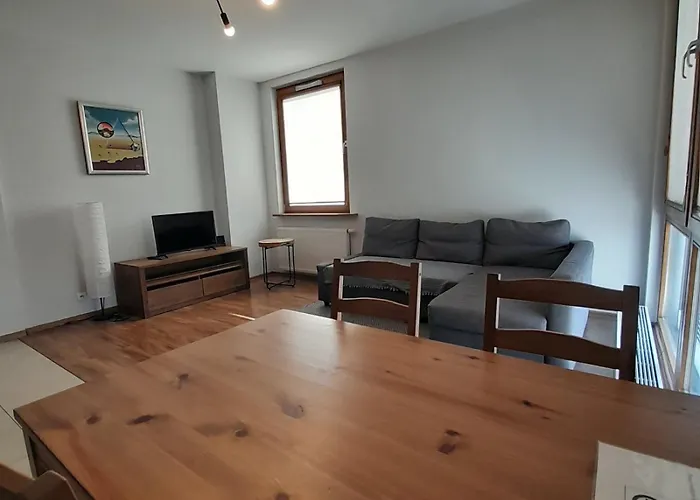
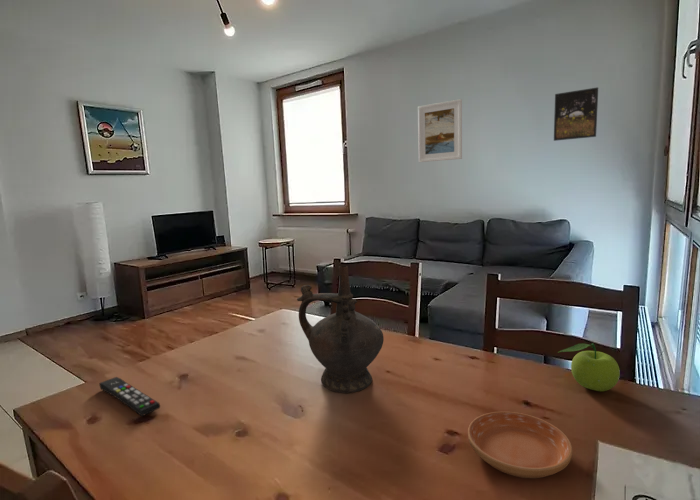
+ fruit [557,342,621,392]
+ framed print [553,86,599,142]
+ remote control [98,376,161,417]
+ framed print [417,98,463,163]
+ saucer [467,411,573,479]
+ ceremonial vessel [296,265,385,394]
